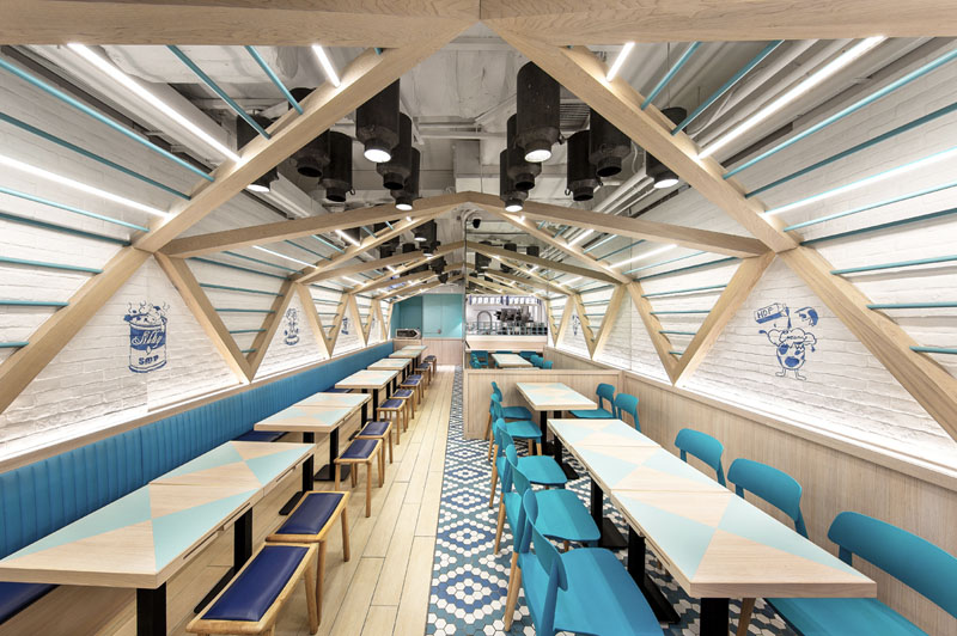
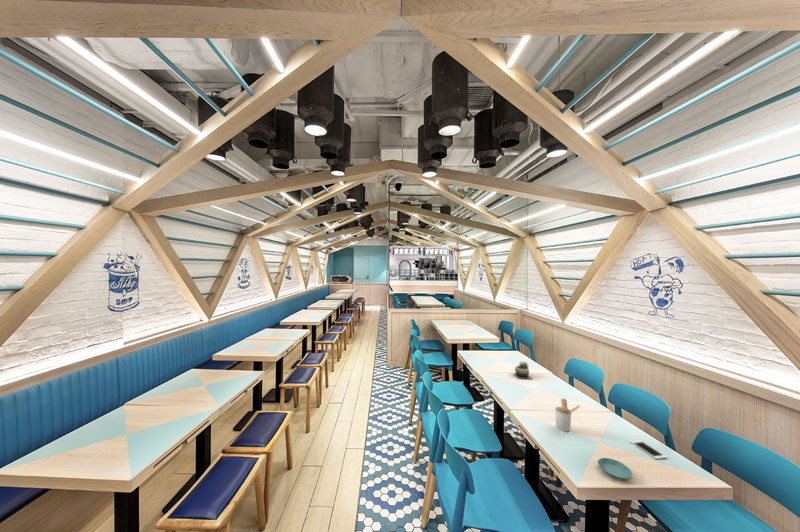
+ utensil holder [554,398,581,432]
+ succulent plant [512,360,533,380]
+ cell phone [629,439,668,460]
+ saucer [597,457,633,481]
